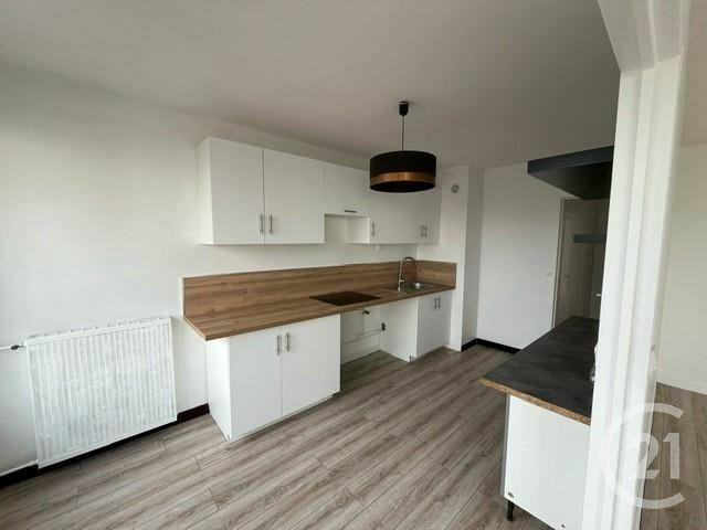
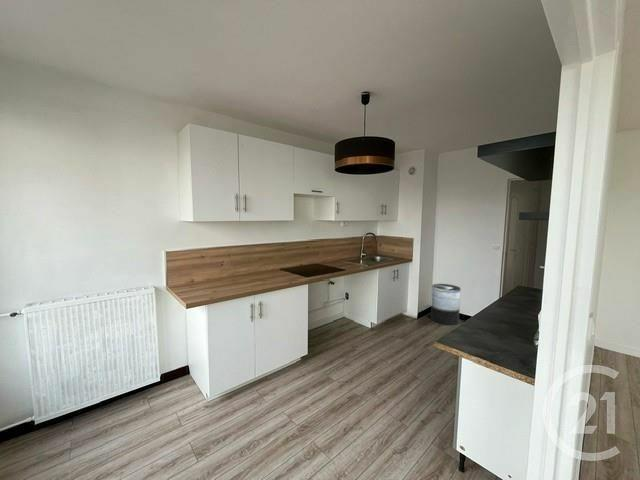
+ trash can [430,283,461,326]
